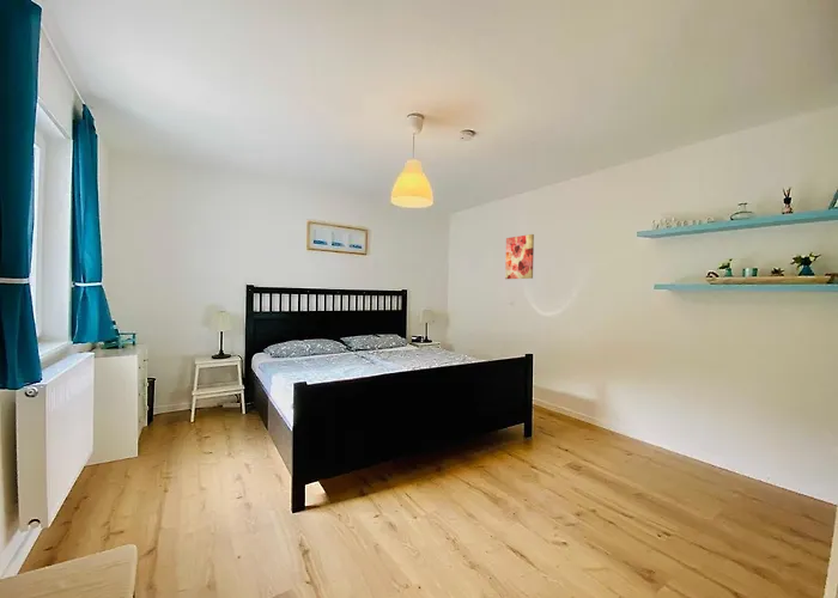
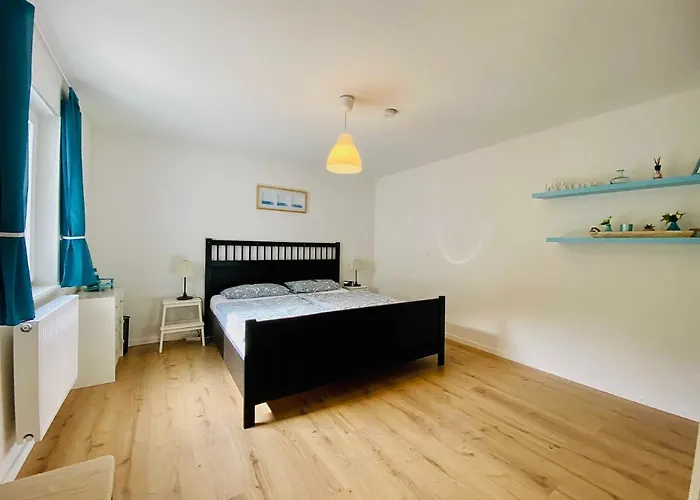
- wall art [504,233,535,280]
